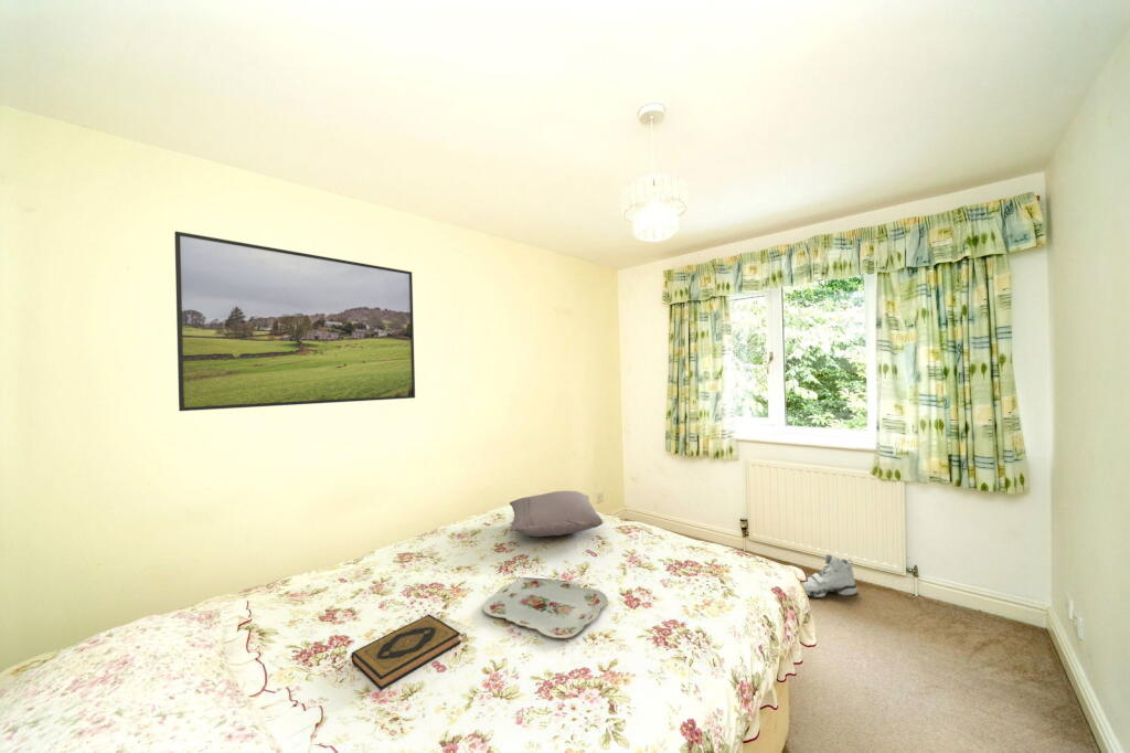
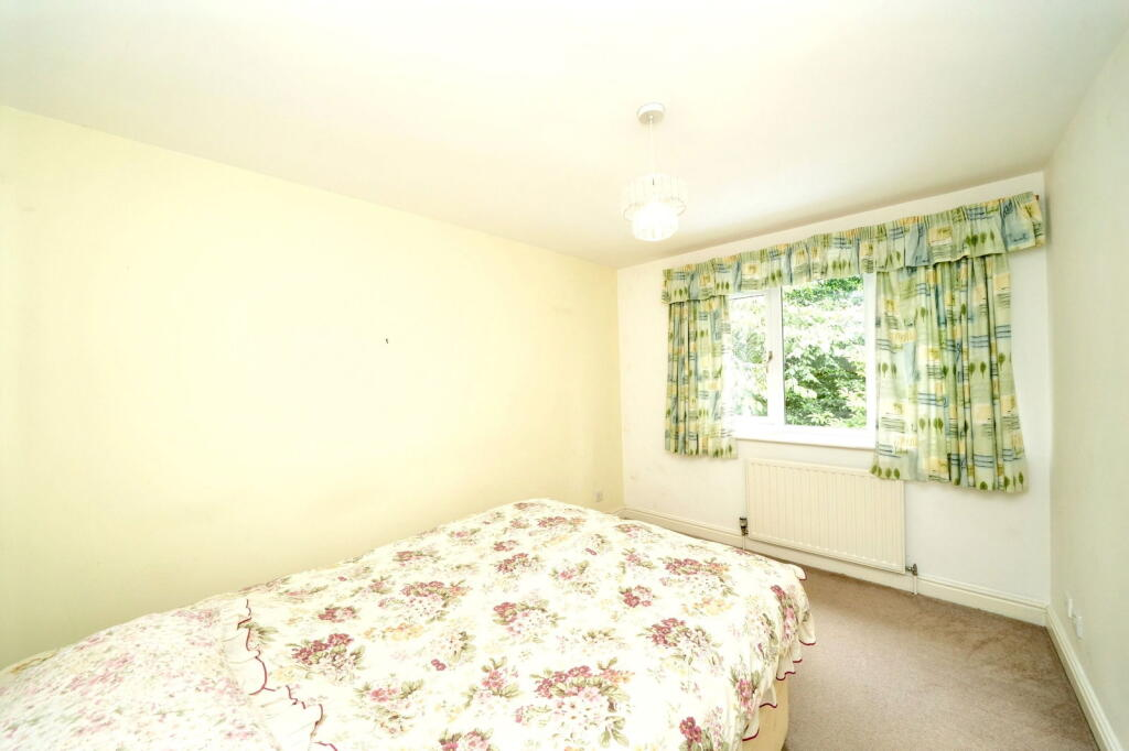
- hardback book [351,614,461,691]
- serving tray [481,574,608,639]
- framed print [173,231,416,412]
- sneaker [801,553,859,598]
- pillow [509,490,604,538]
